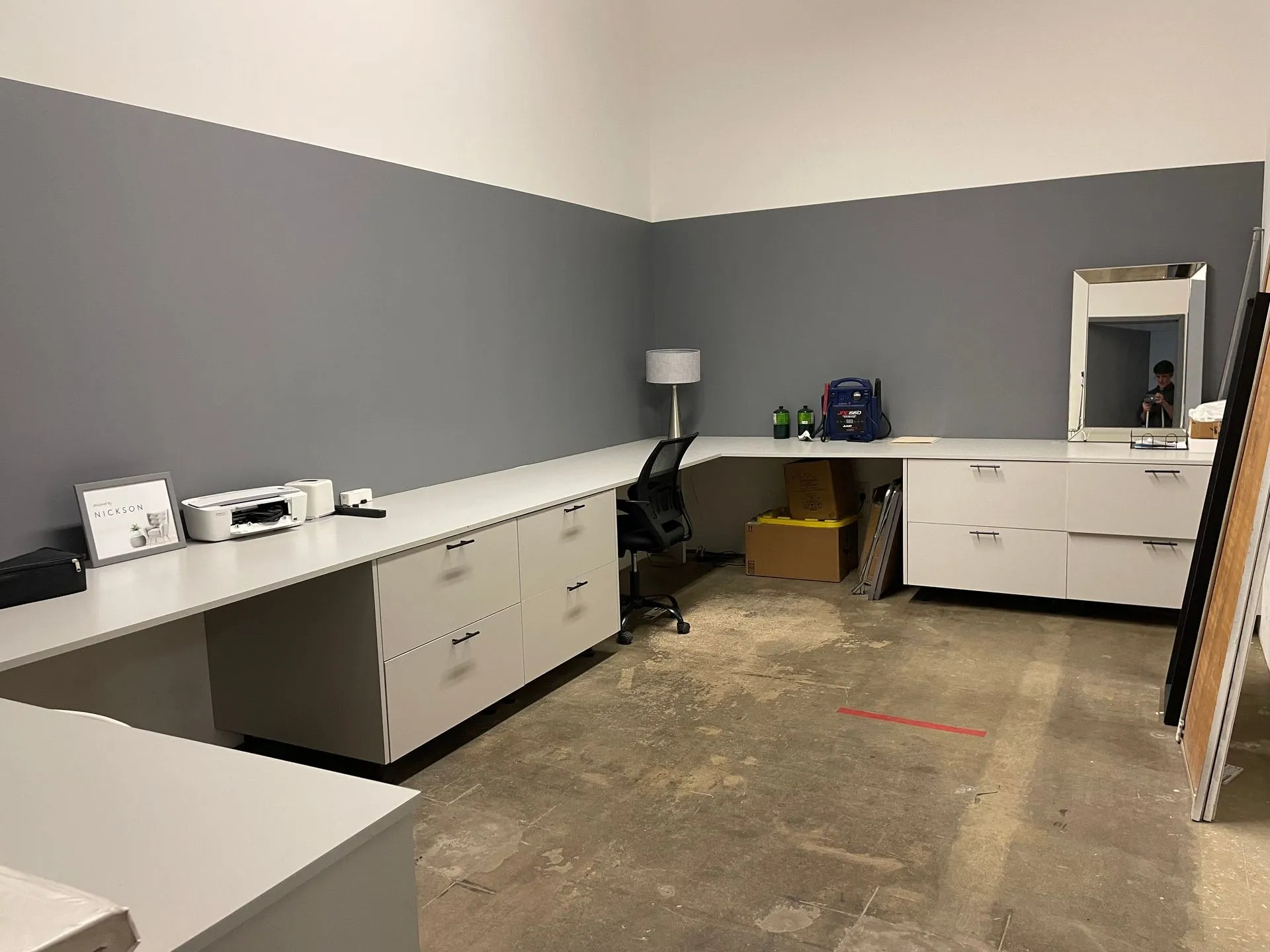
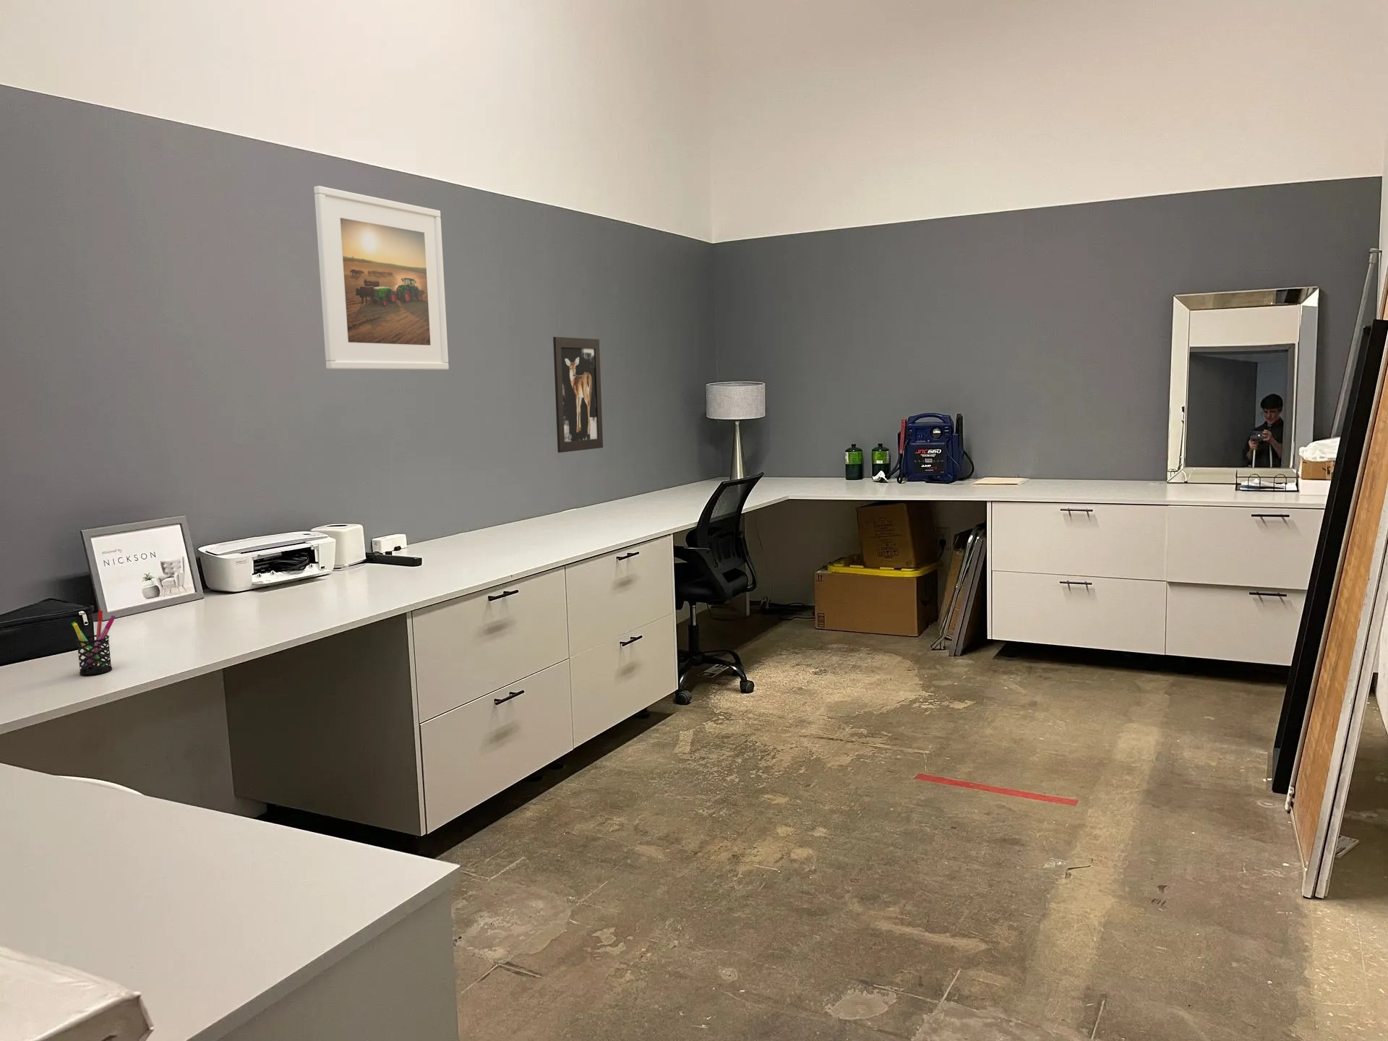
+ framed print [313,185,449,370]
+ pen holder [71,610,116,676]
+ wall art [552,336,603,454]
